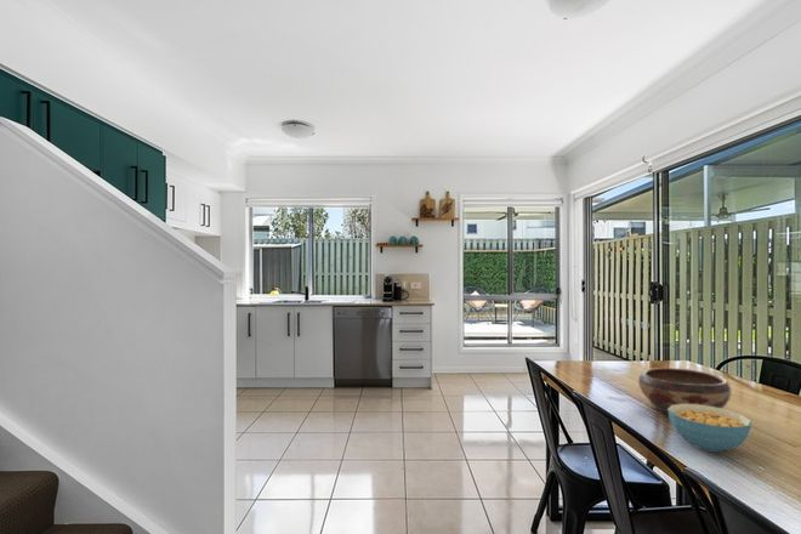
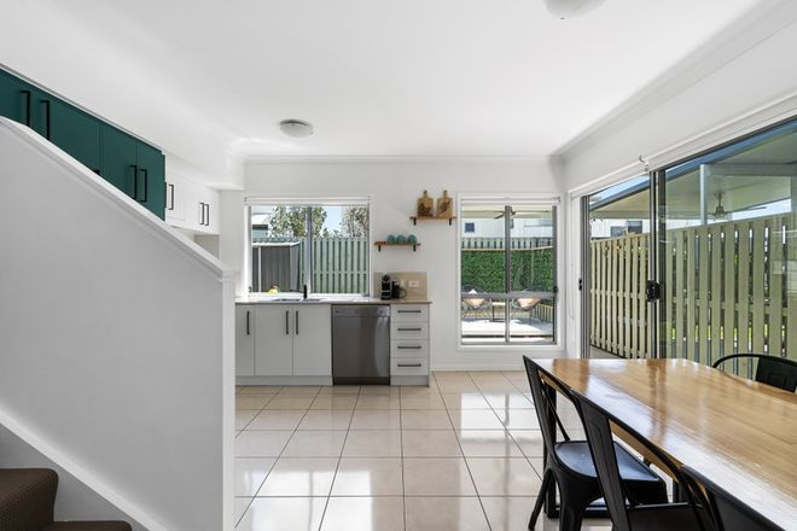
- decorative bowl [637,367,732,414]
- cereal bowl [668,404,752,453]
